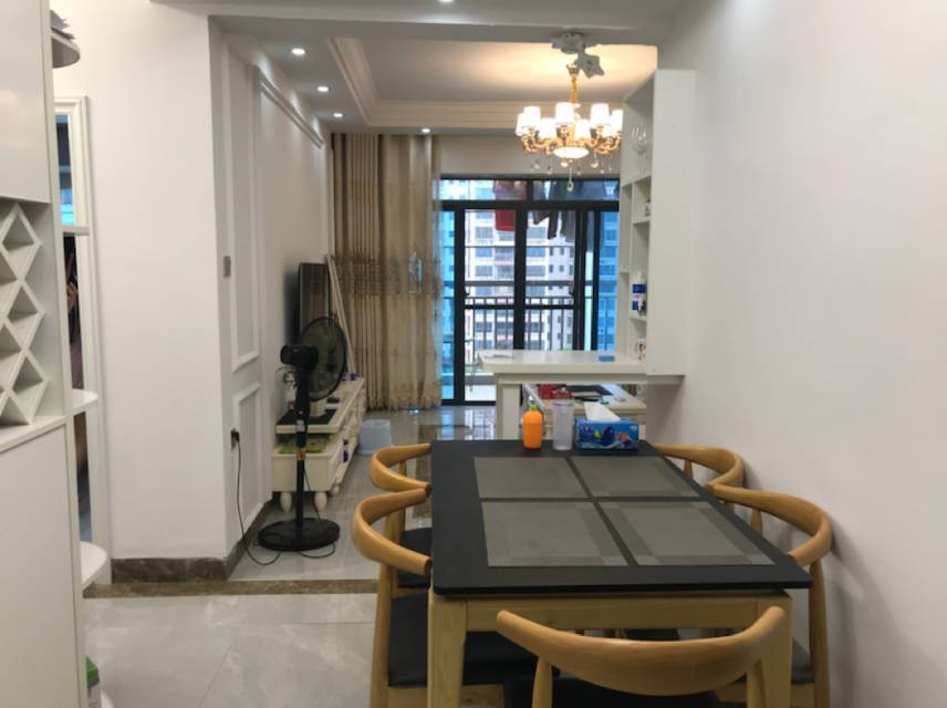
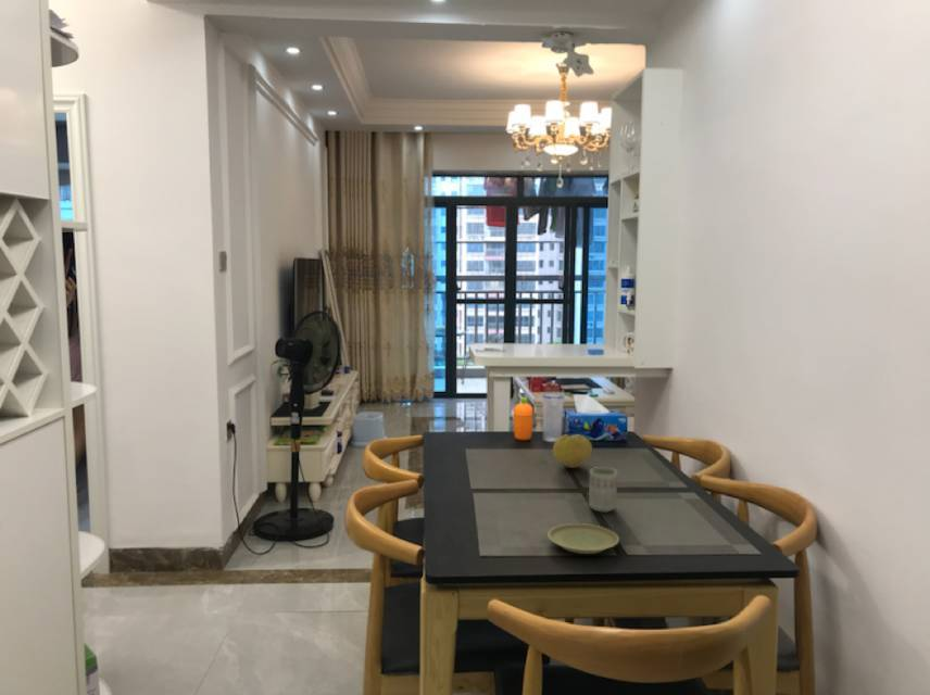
+ cup [588,466,618,513]
+ plate [546,522,620,555]
+ fruit [552,434,593,469]
